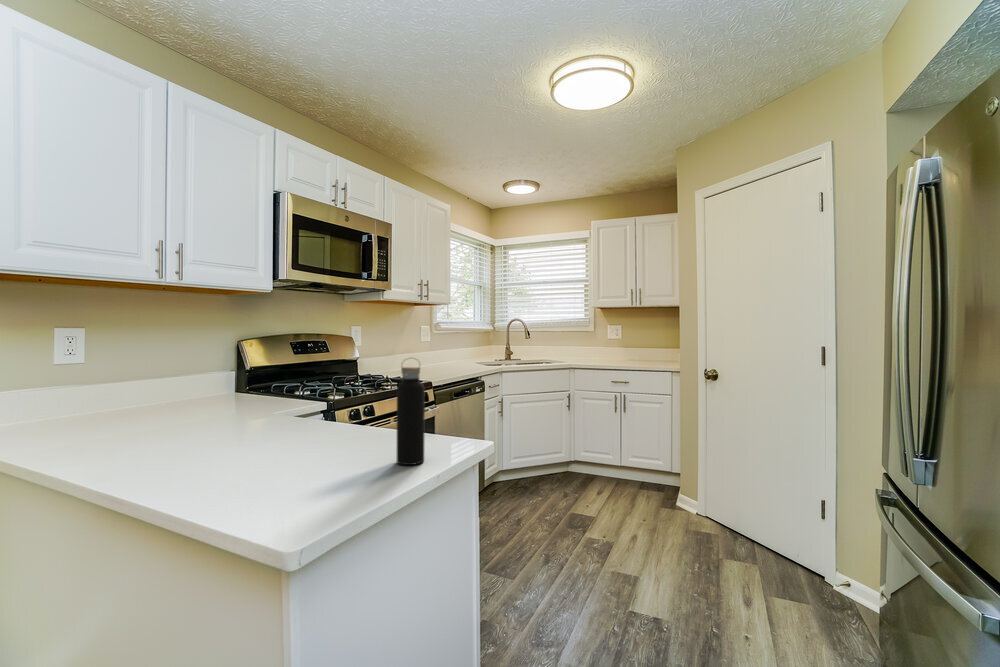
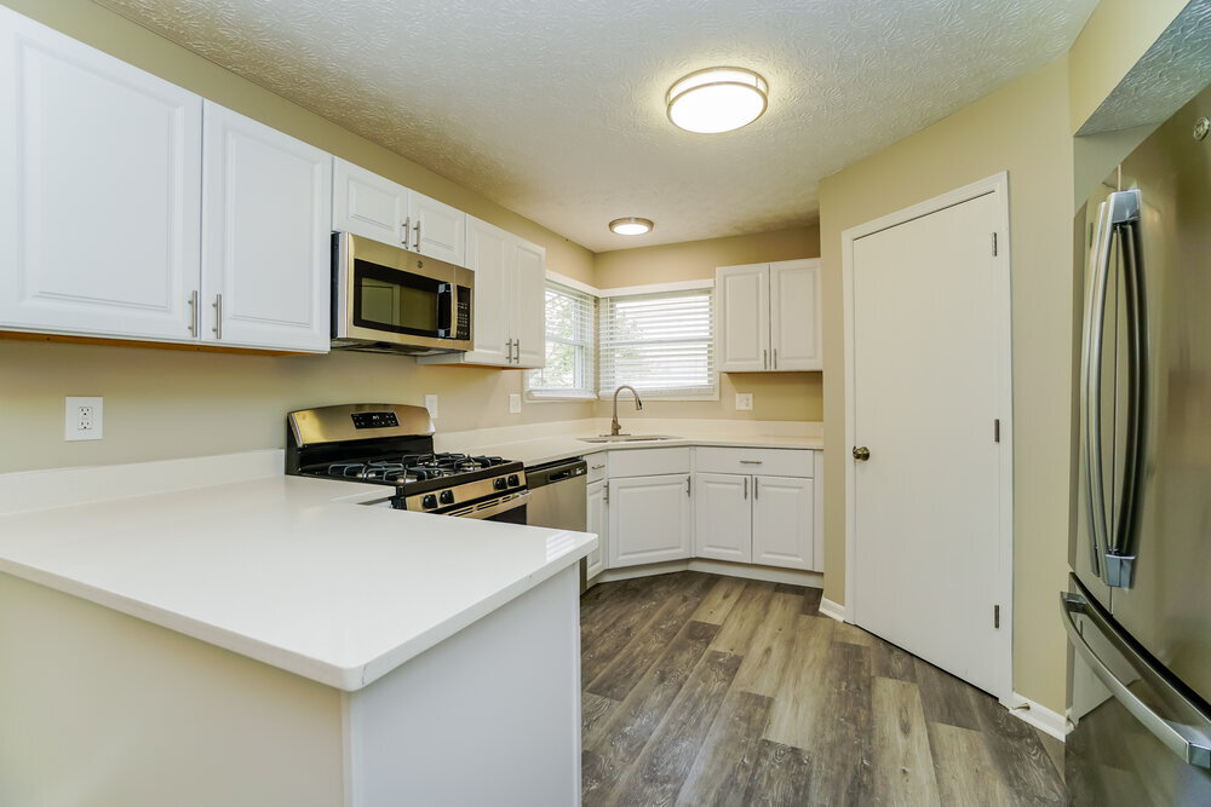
- water bottle [396,357,426,466]
